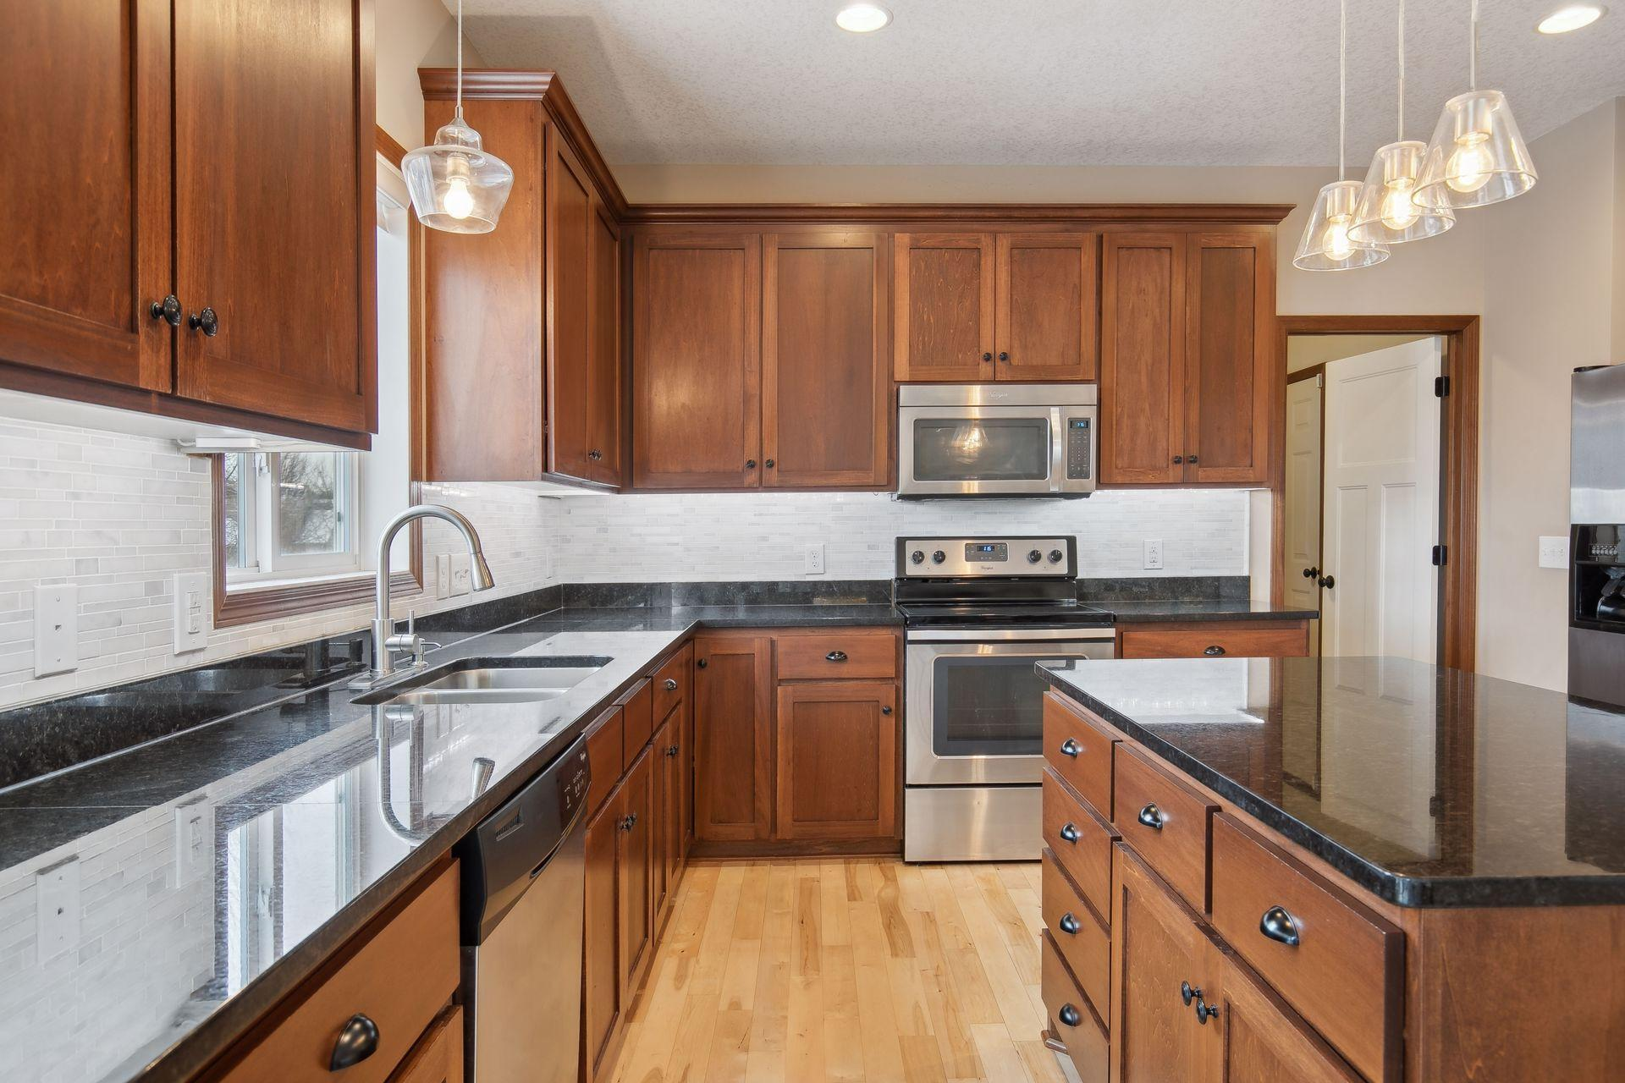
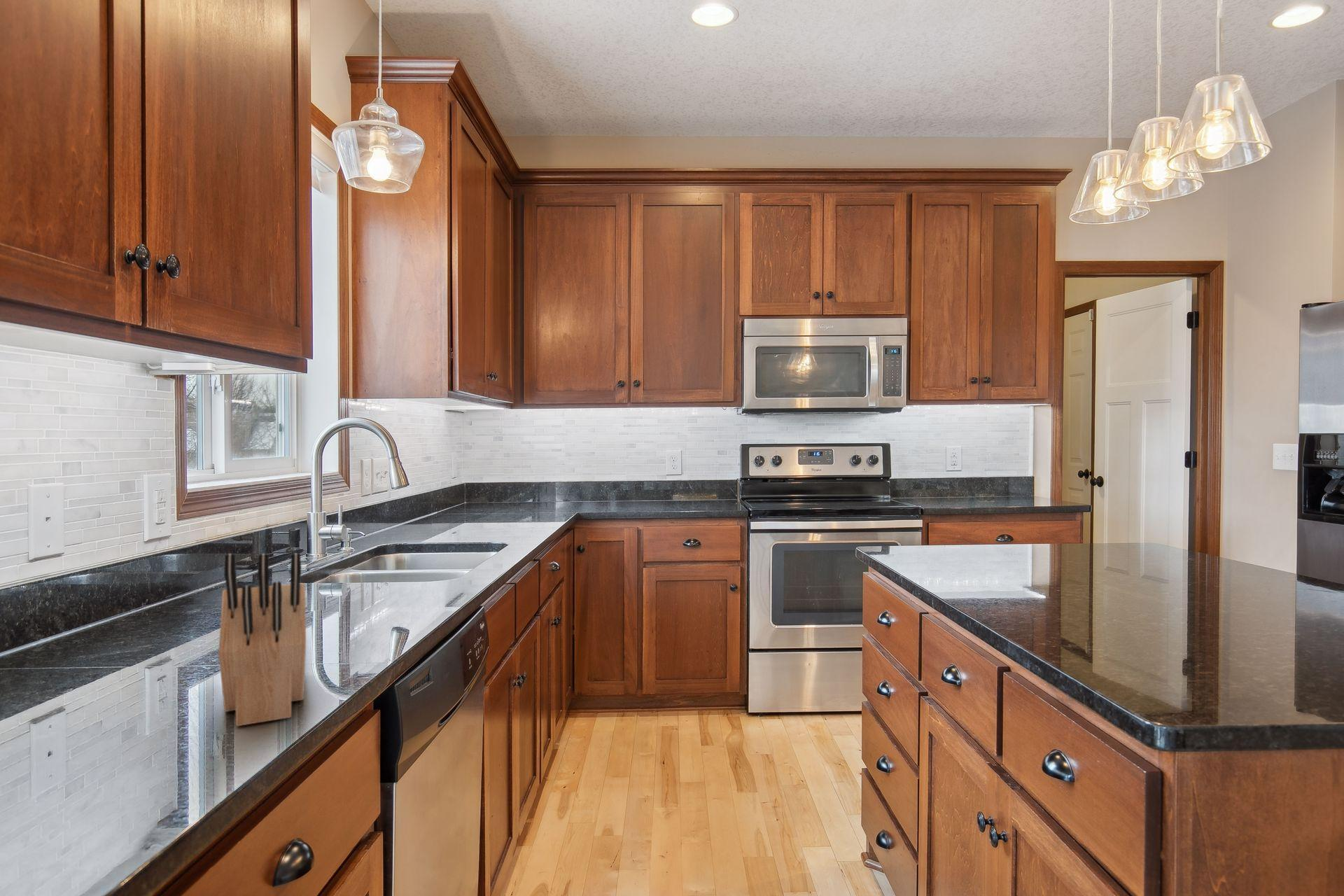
+ knife block [218,552,307,727]
